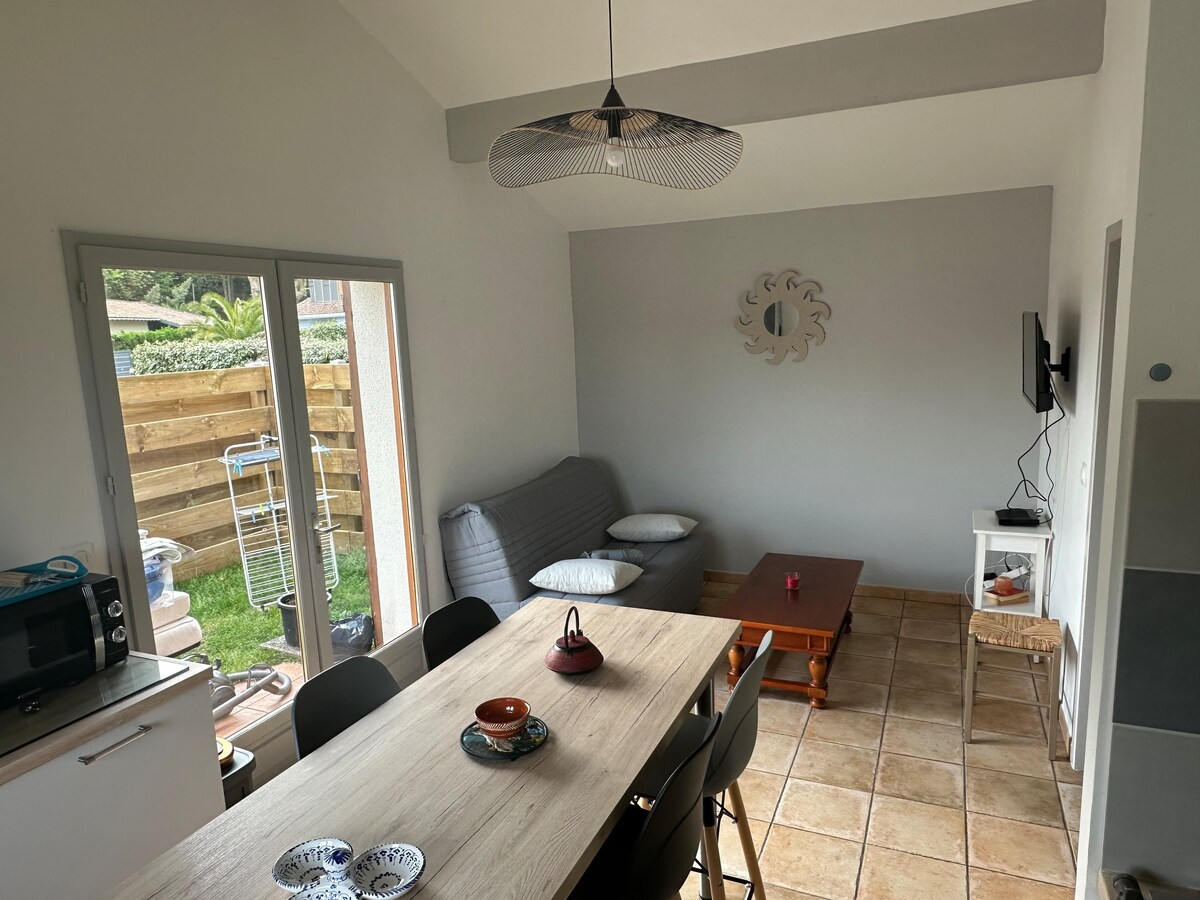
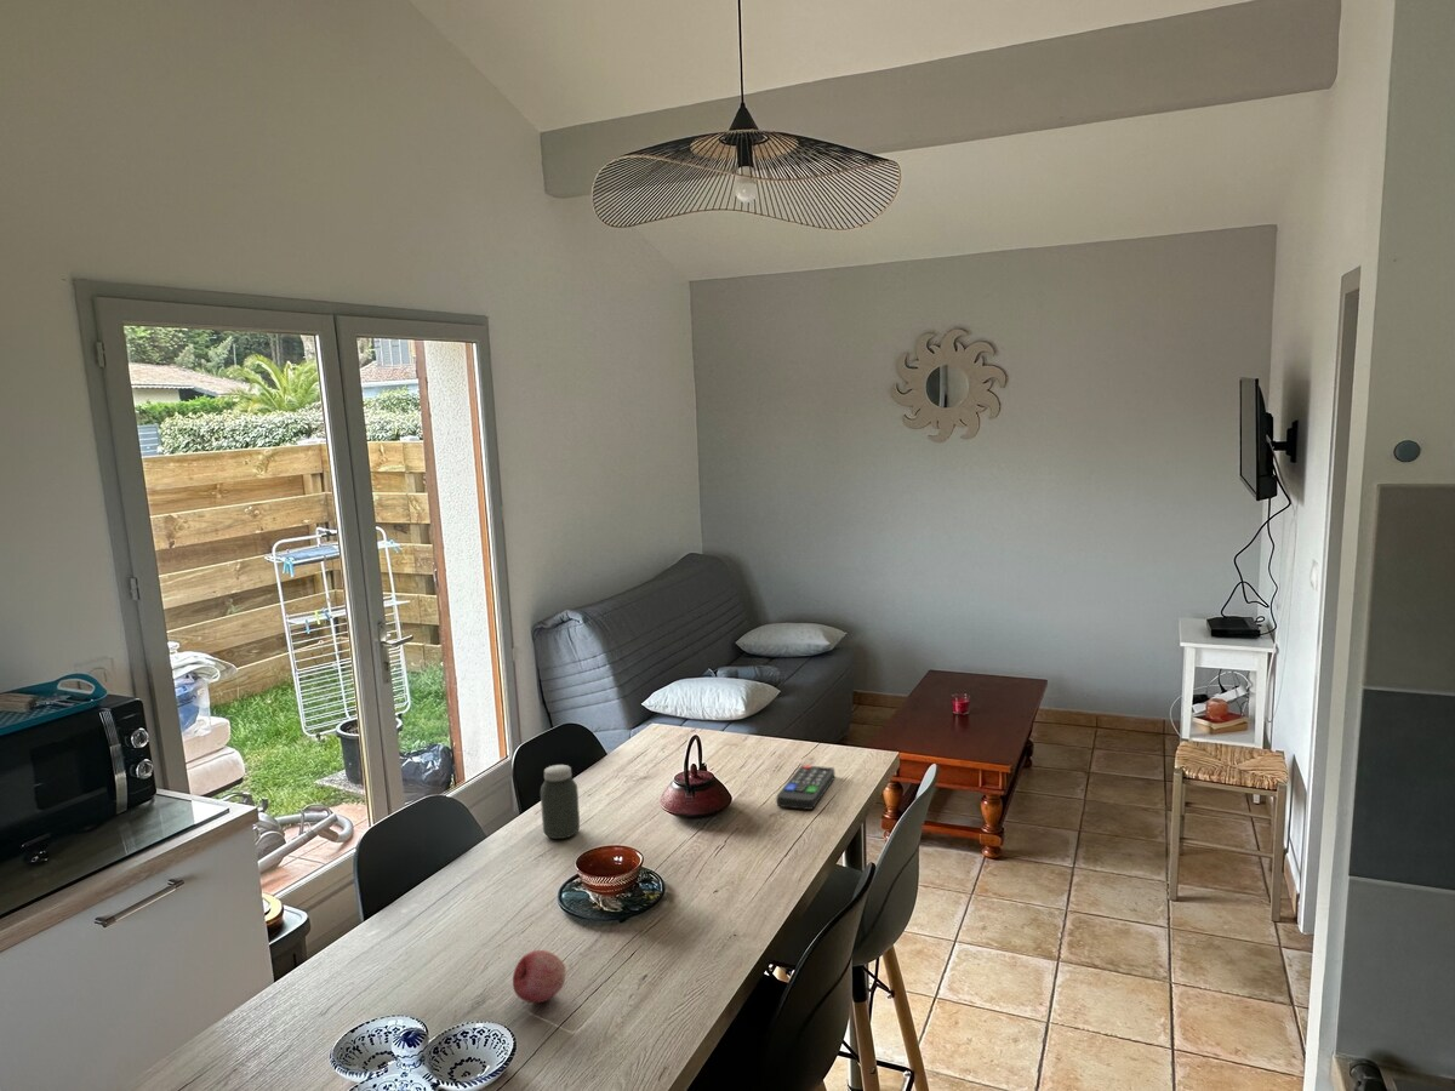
+ fruit [512,949,567,1004]
+ jar [540,764,581,840]
+ remote control [776,764,835,811]
